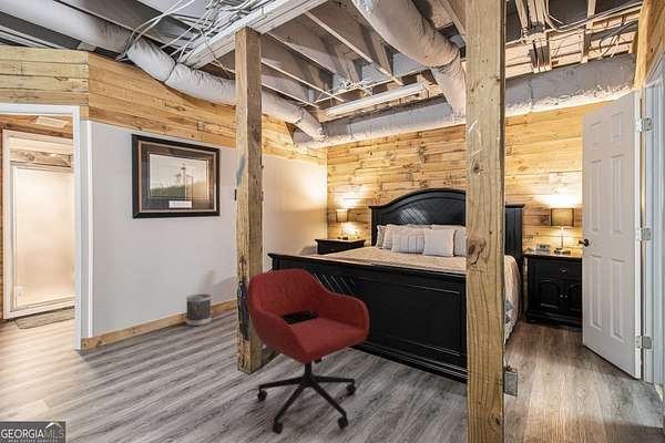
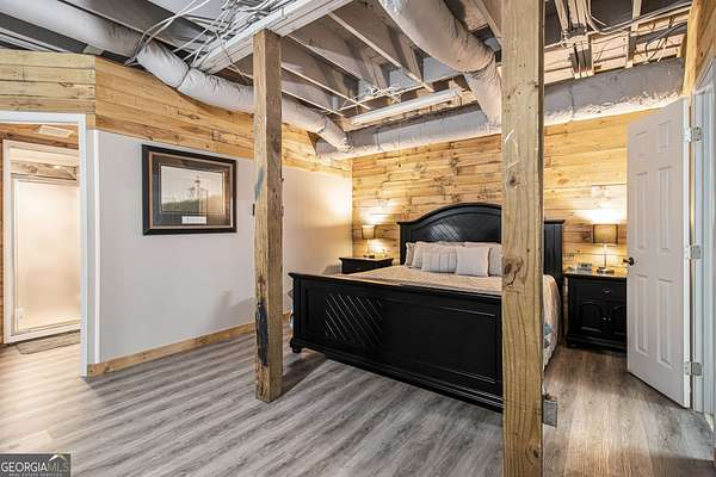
- office chair [246,268,370,435]
- wastebasket [185,292,212,327]
